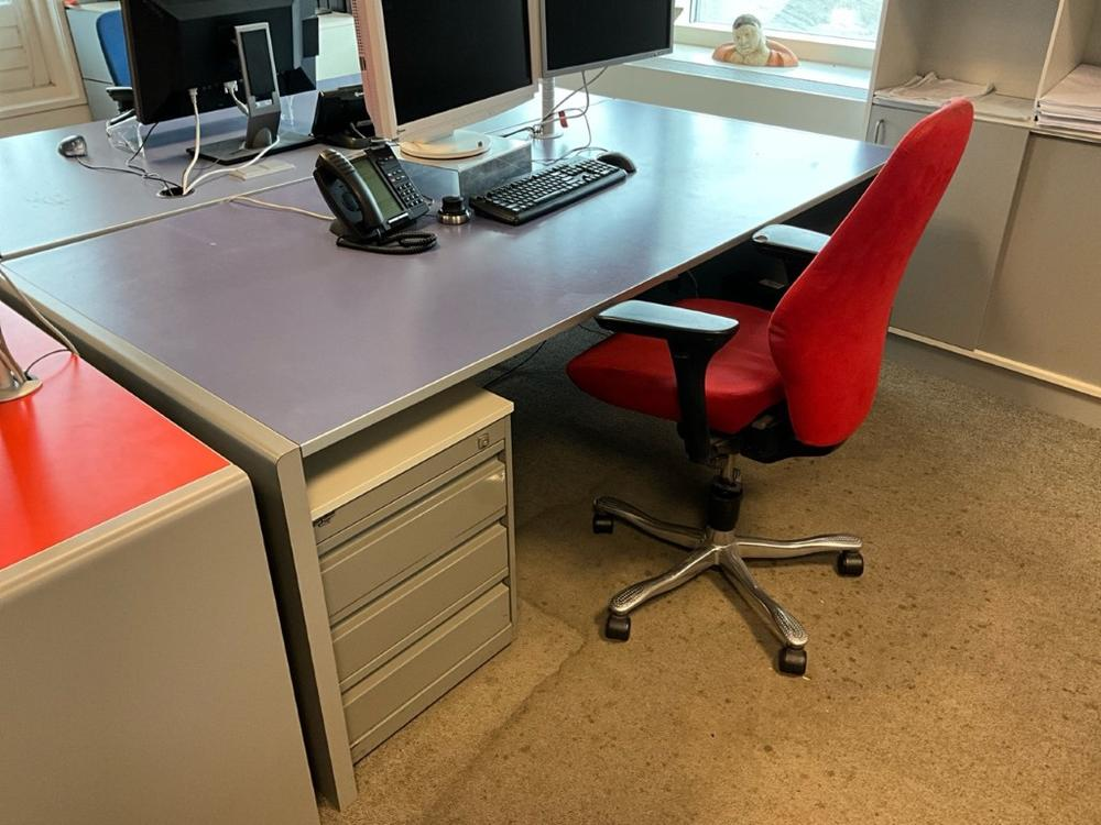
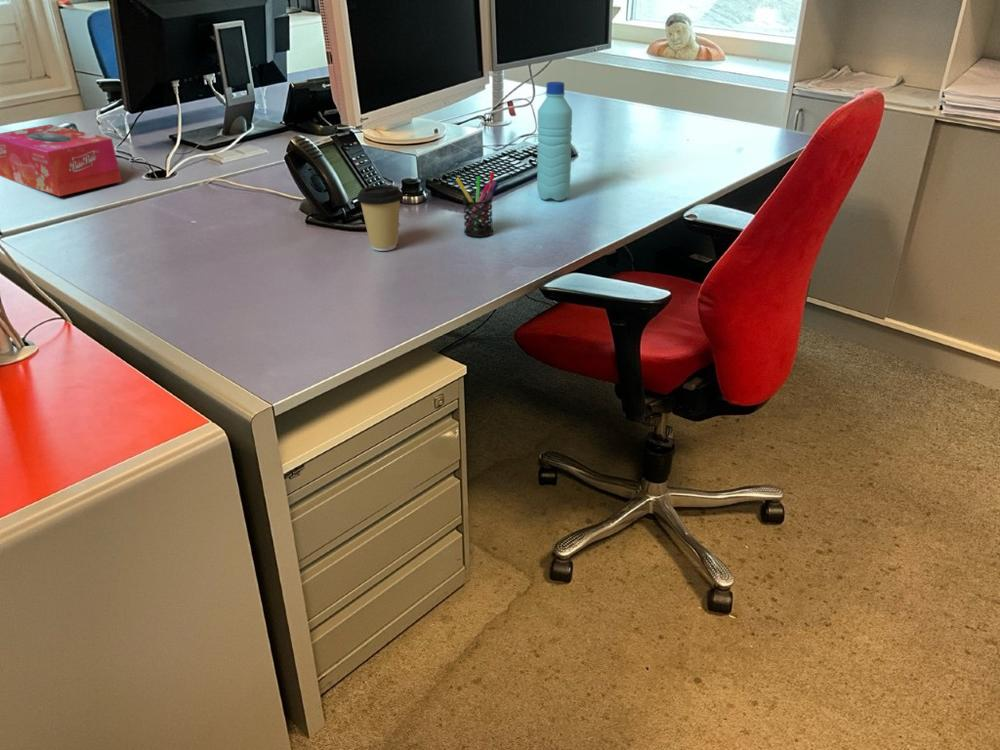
+ water bottle [536,81,573,202]
+ coffee cup [356,184,404,252]
+ pen holder [455,171,500,238]
+ tissue box [0,123,123,197]
